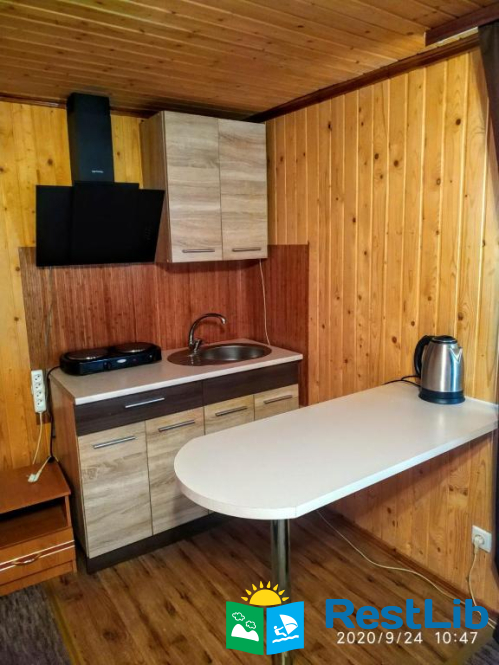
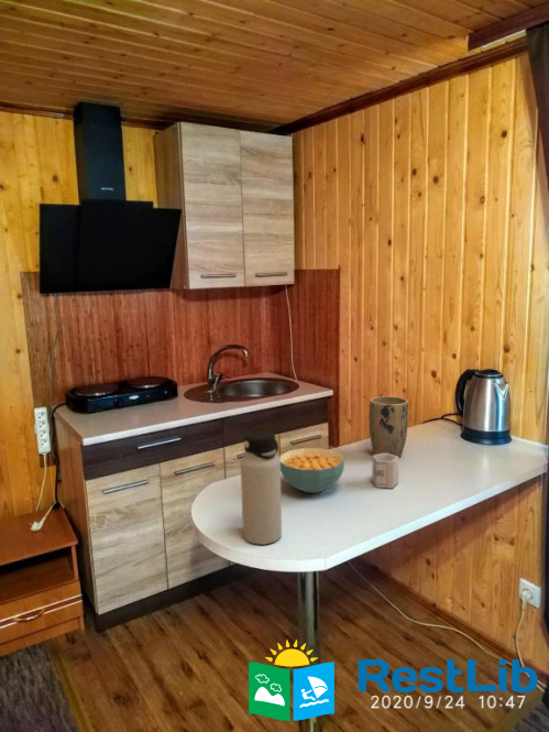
+ water bottle [240,430,283,545]
+ cereal bowl [278,447,345,494]
+ cup [371,454,400,490]
+ plant pot [367,395,409,458]
